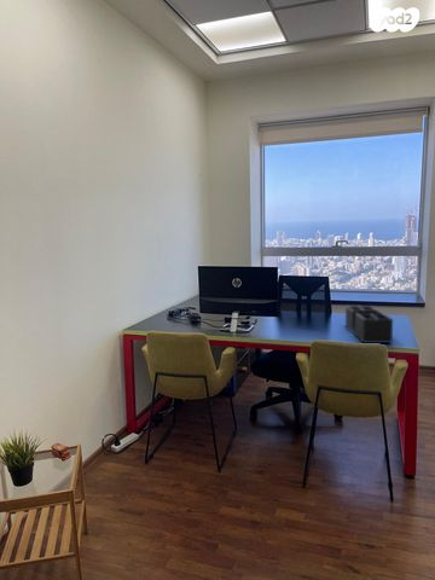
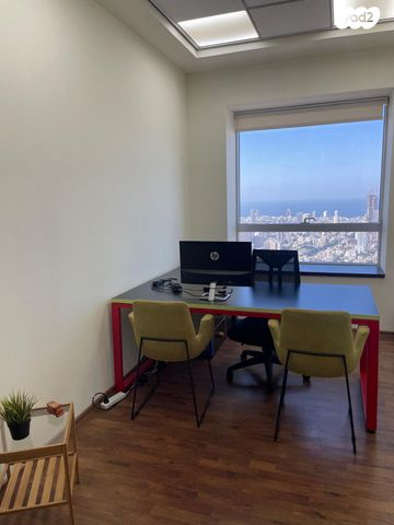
- desk organizer [344,304,394,344]
